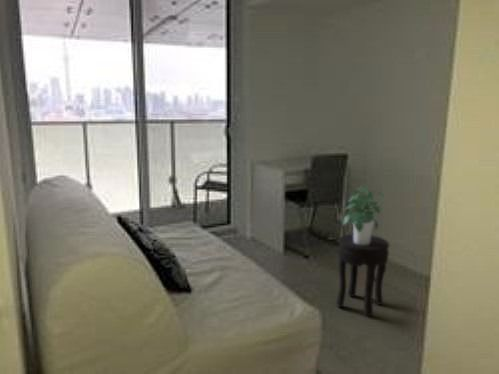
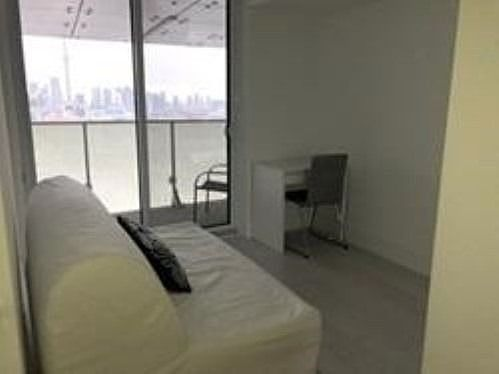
- potted plant [343,185,388,245]
- side table [336,233,390,317]
